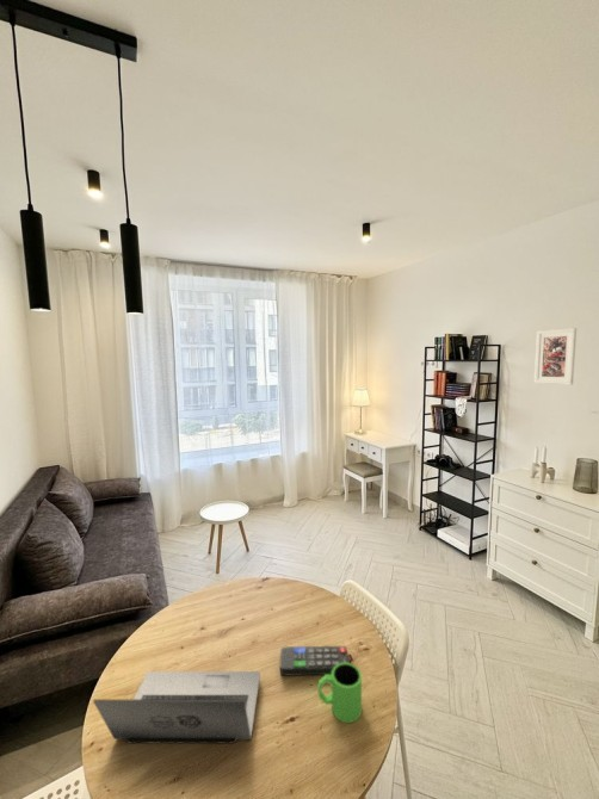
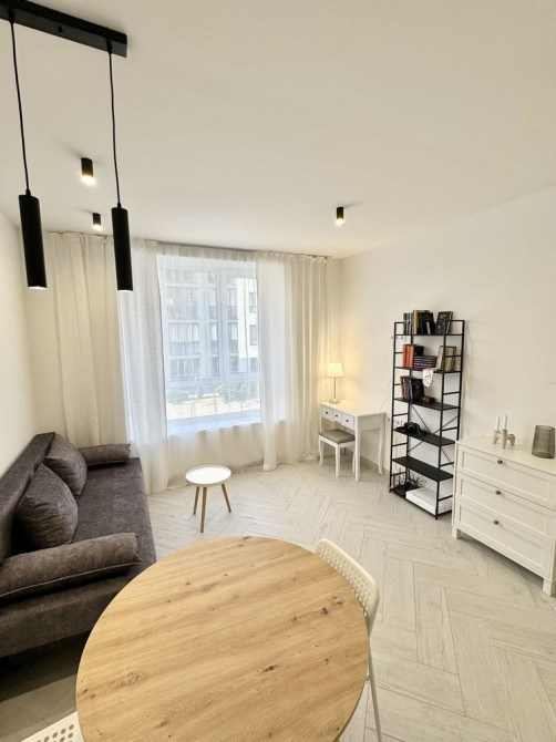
- laptop [92,670,261,744]
- mug [316,662,363,724]
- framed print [533,327,578,386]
- remote control [279,645,351,676]
